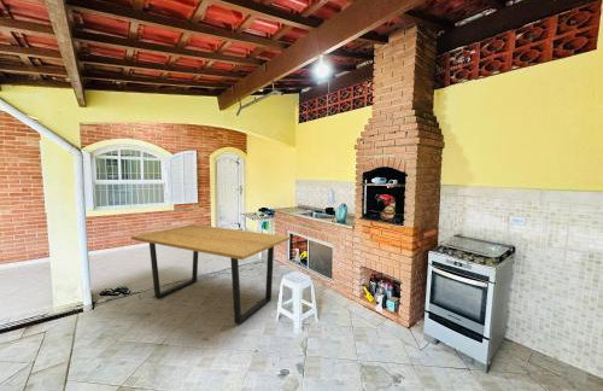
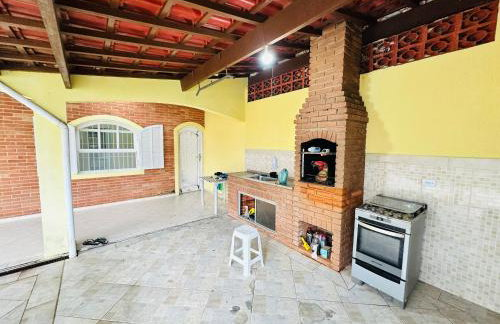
- dining table [130,223,291,325]
